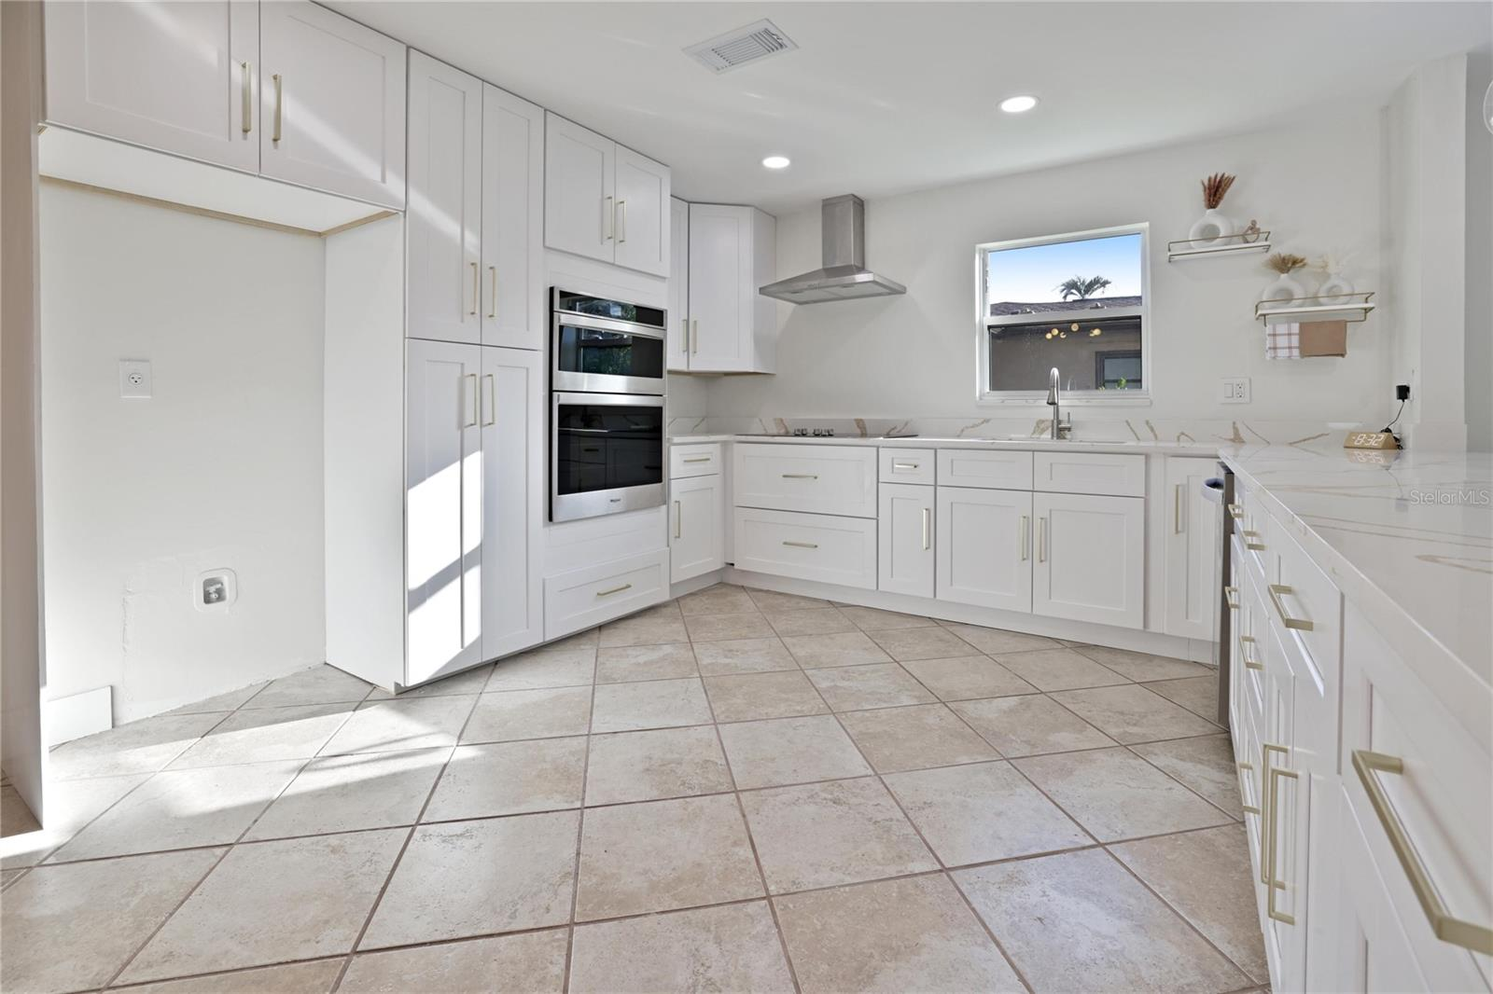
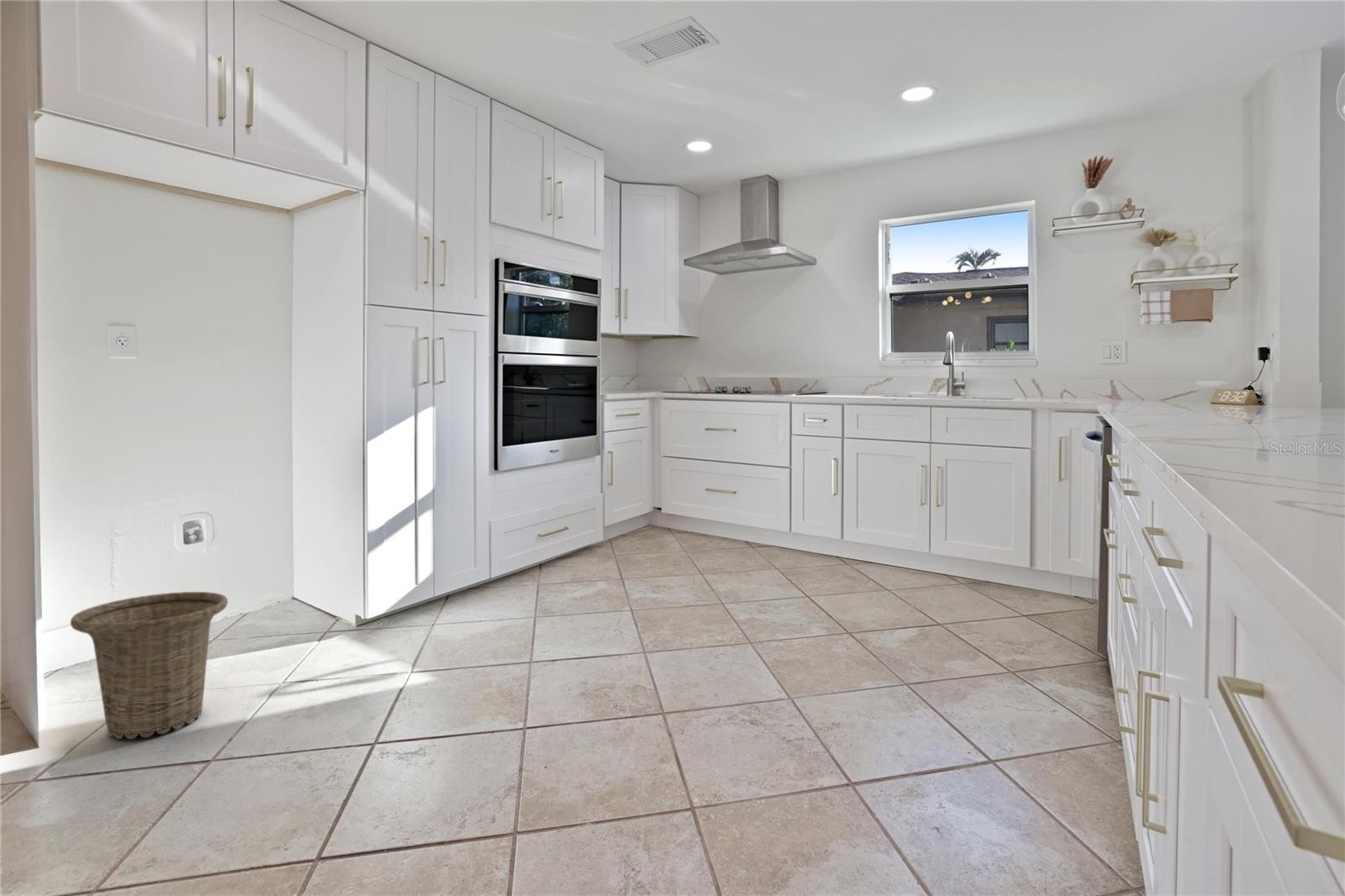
+ basket [70,591,229,740]
